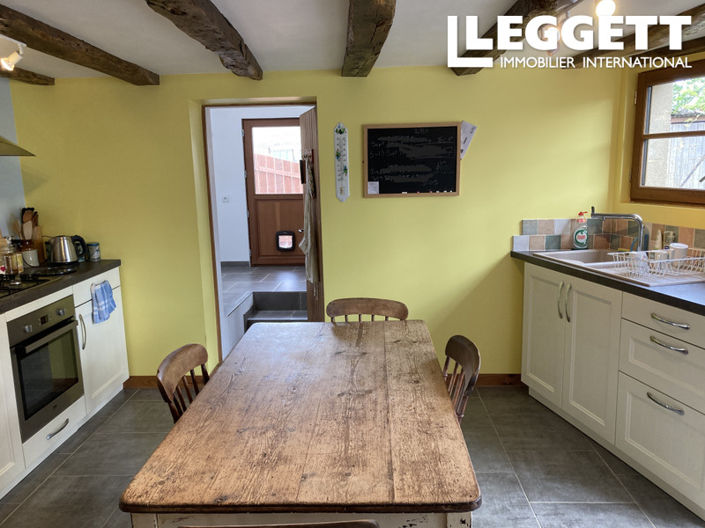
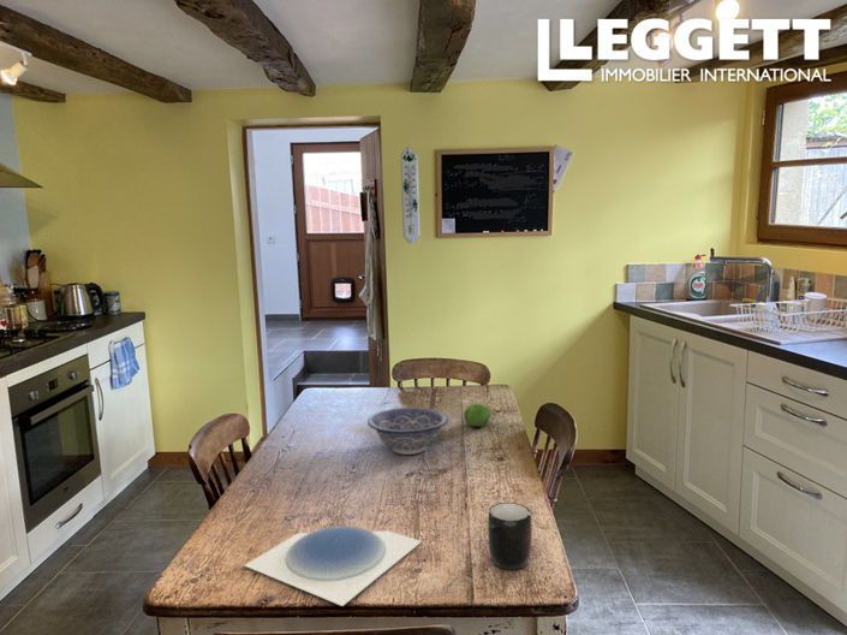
+ decorative bowl [366,406,449,456]
+ plate [243,526,423,607]
+ fruit [463,402,491,428]
+ mug [487,502,533,571]
